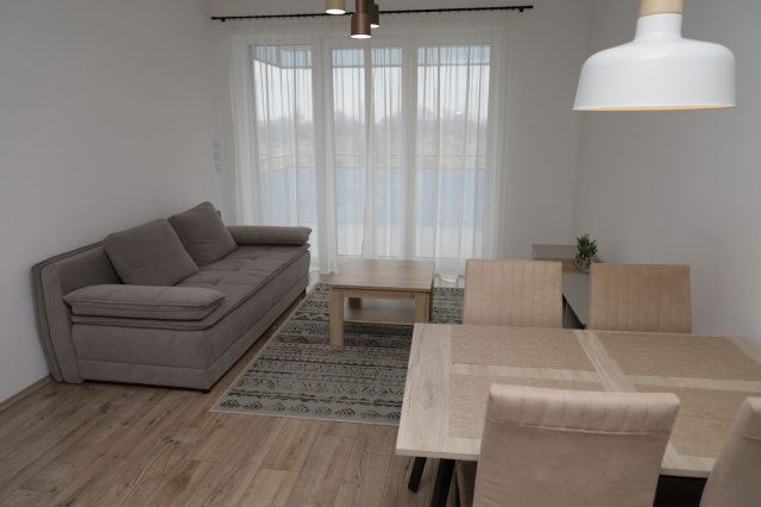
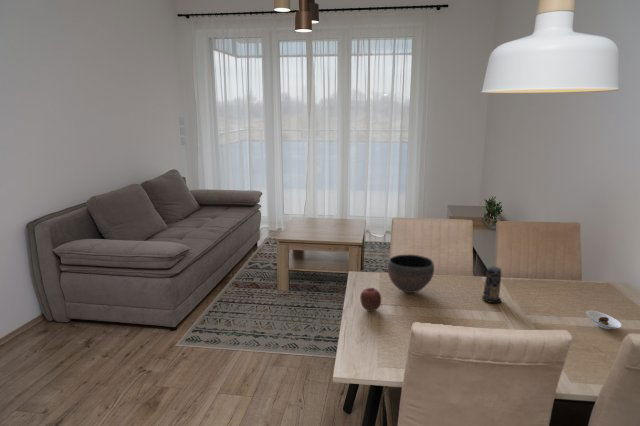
+ saucer [586,310,622,330]
+ candle [481,266,502,304]
+ apple [359,287,382,312]
+ bowl [387,253,435,294]
